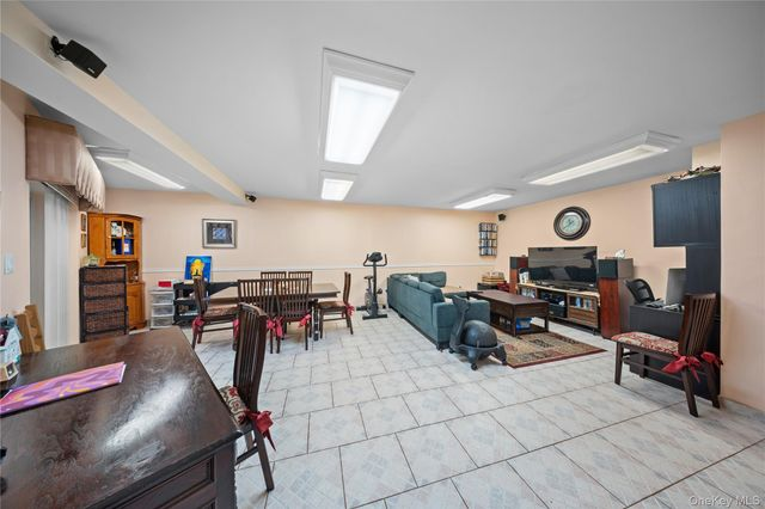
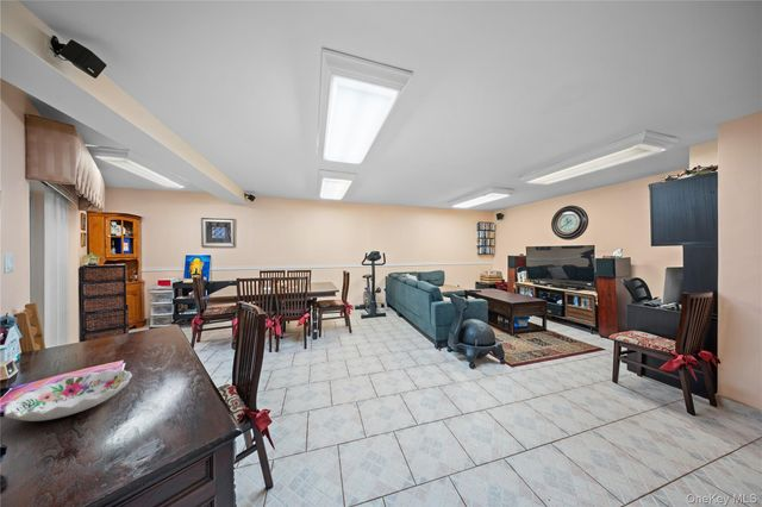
+ decorative bowl [2,368,133,422]
